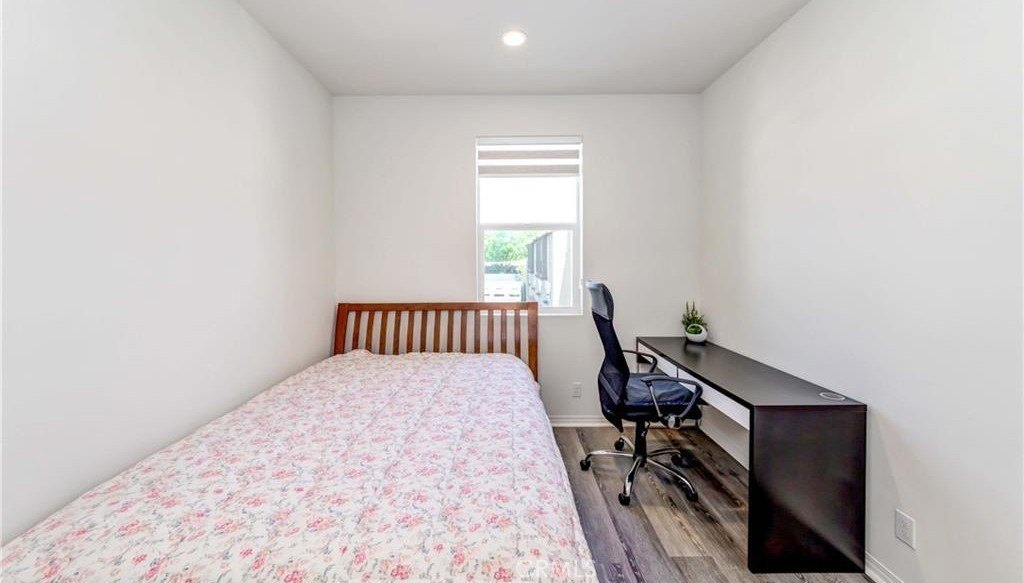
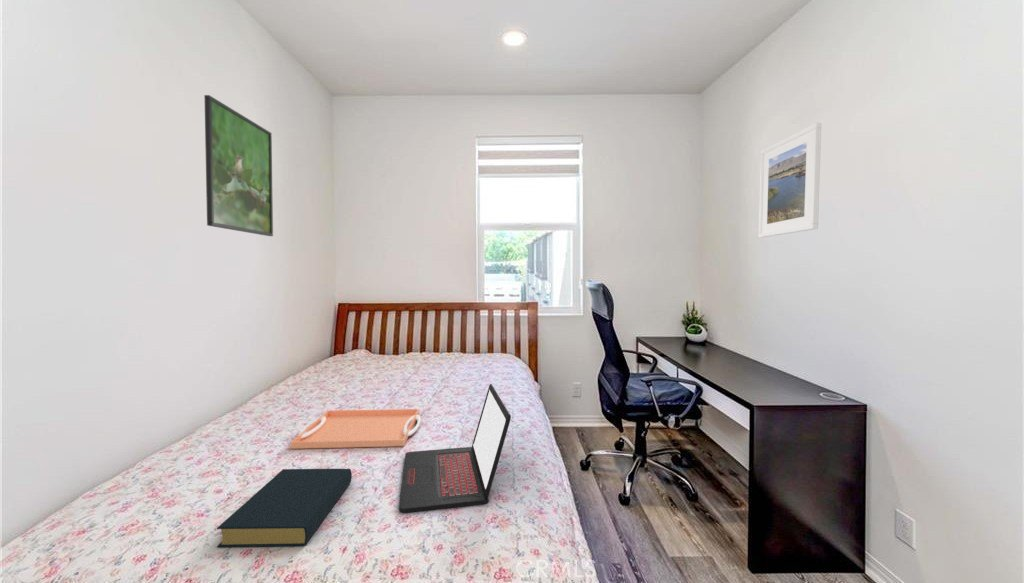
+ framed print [203,94,274,237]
+ laptop [398,383,512,514]
+ hardback book [216,468,353,548]
+ serving tray [290,408,422,450]
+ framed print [757,122,822,239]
